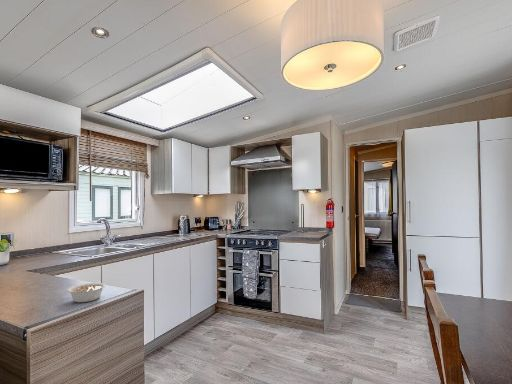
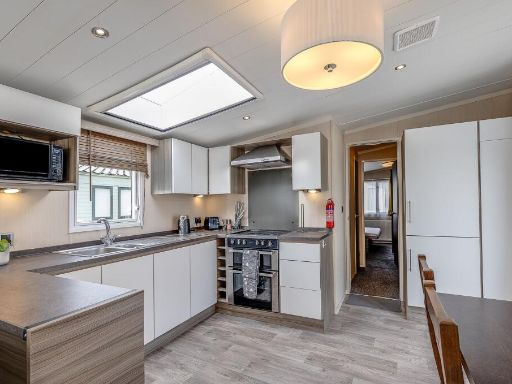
- legume [66,282,107,303]
